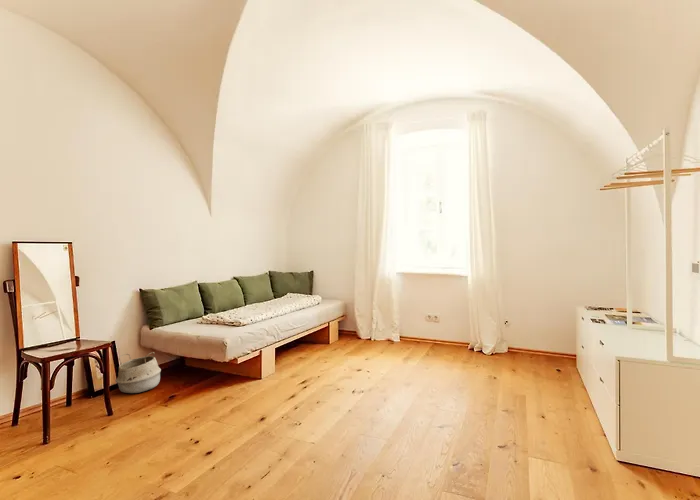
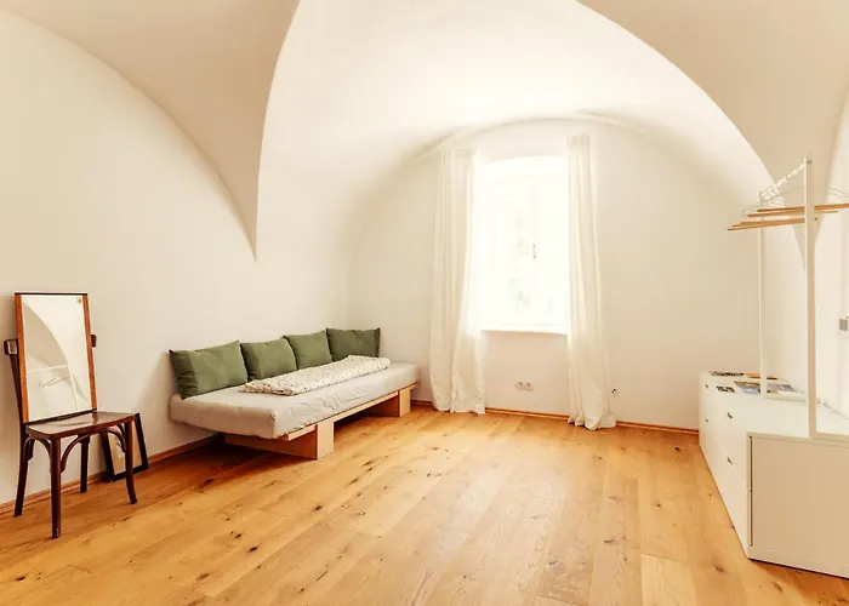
- woven basket [114,351,162,394]
